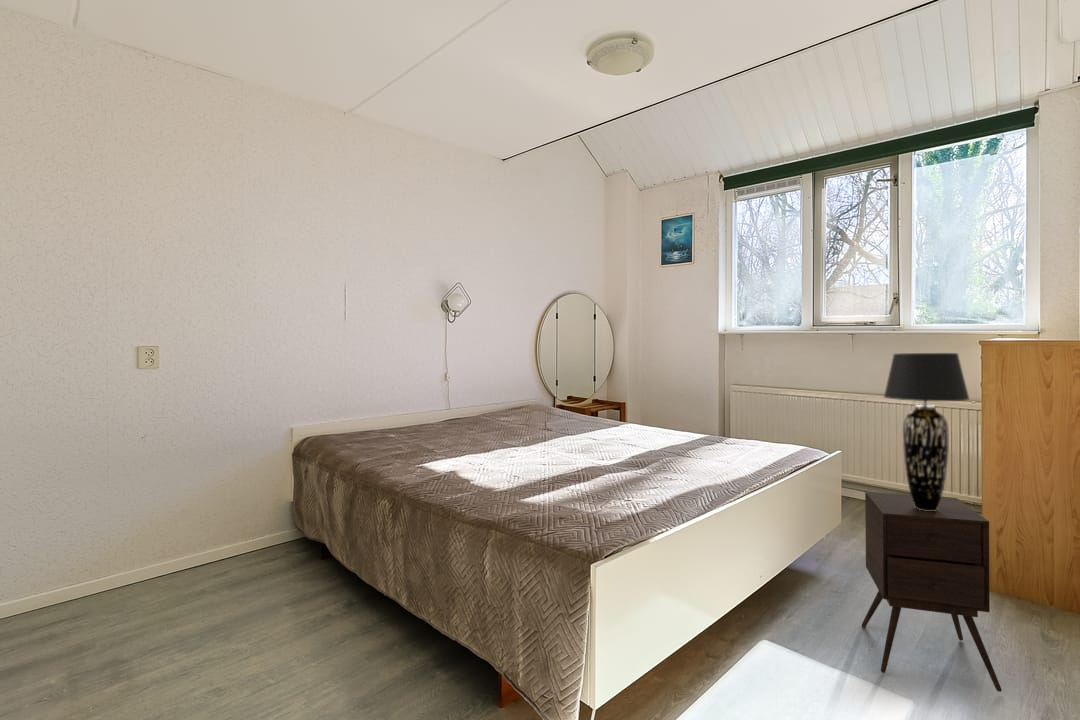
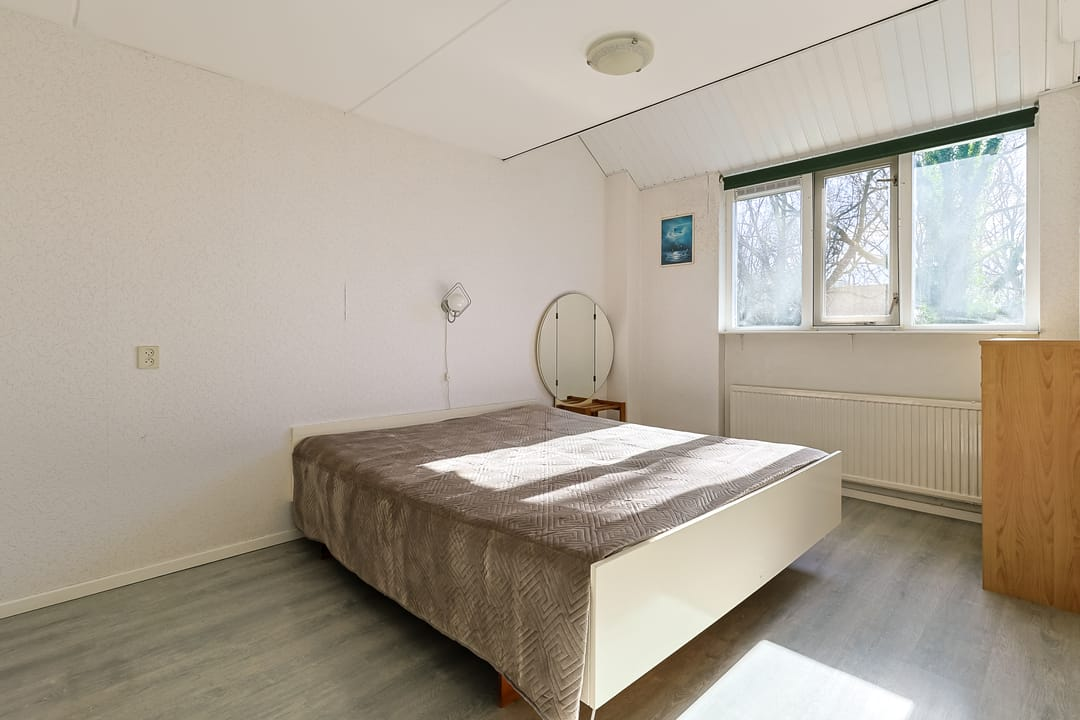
- side table [861,491,1003,693]
- table lamp [883,352,971,511]
